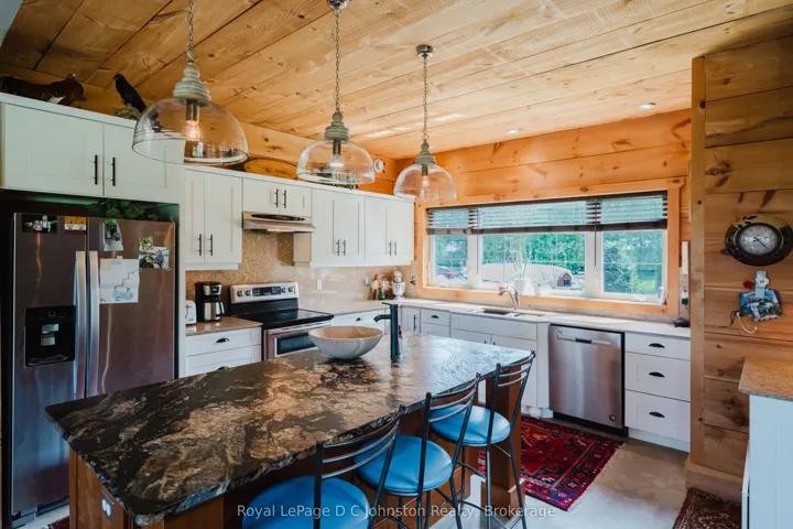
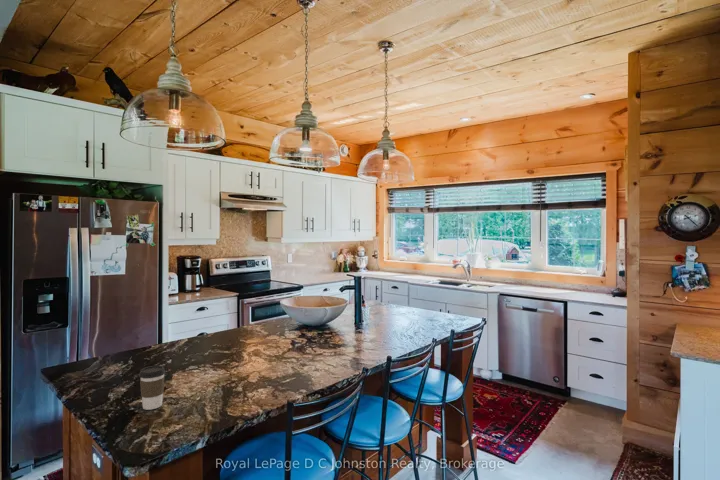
+ coffee cup [138,365,166,411]
